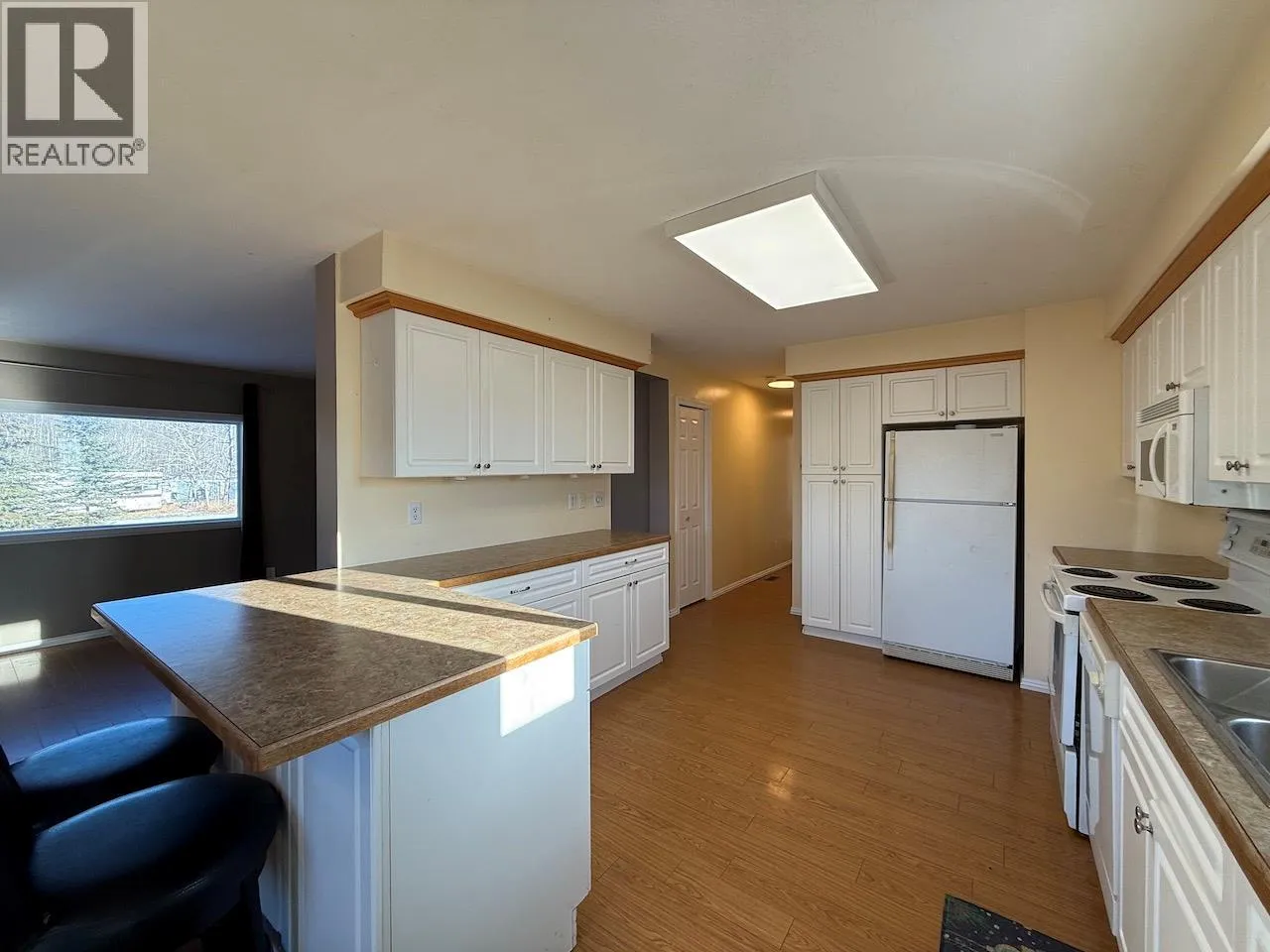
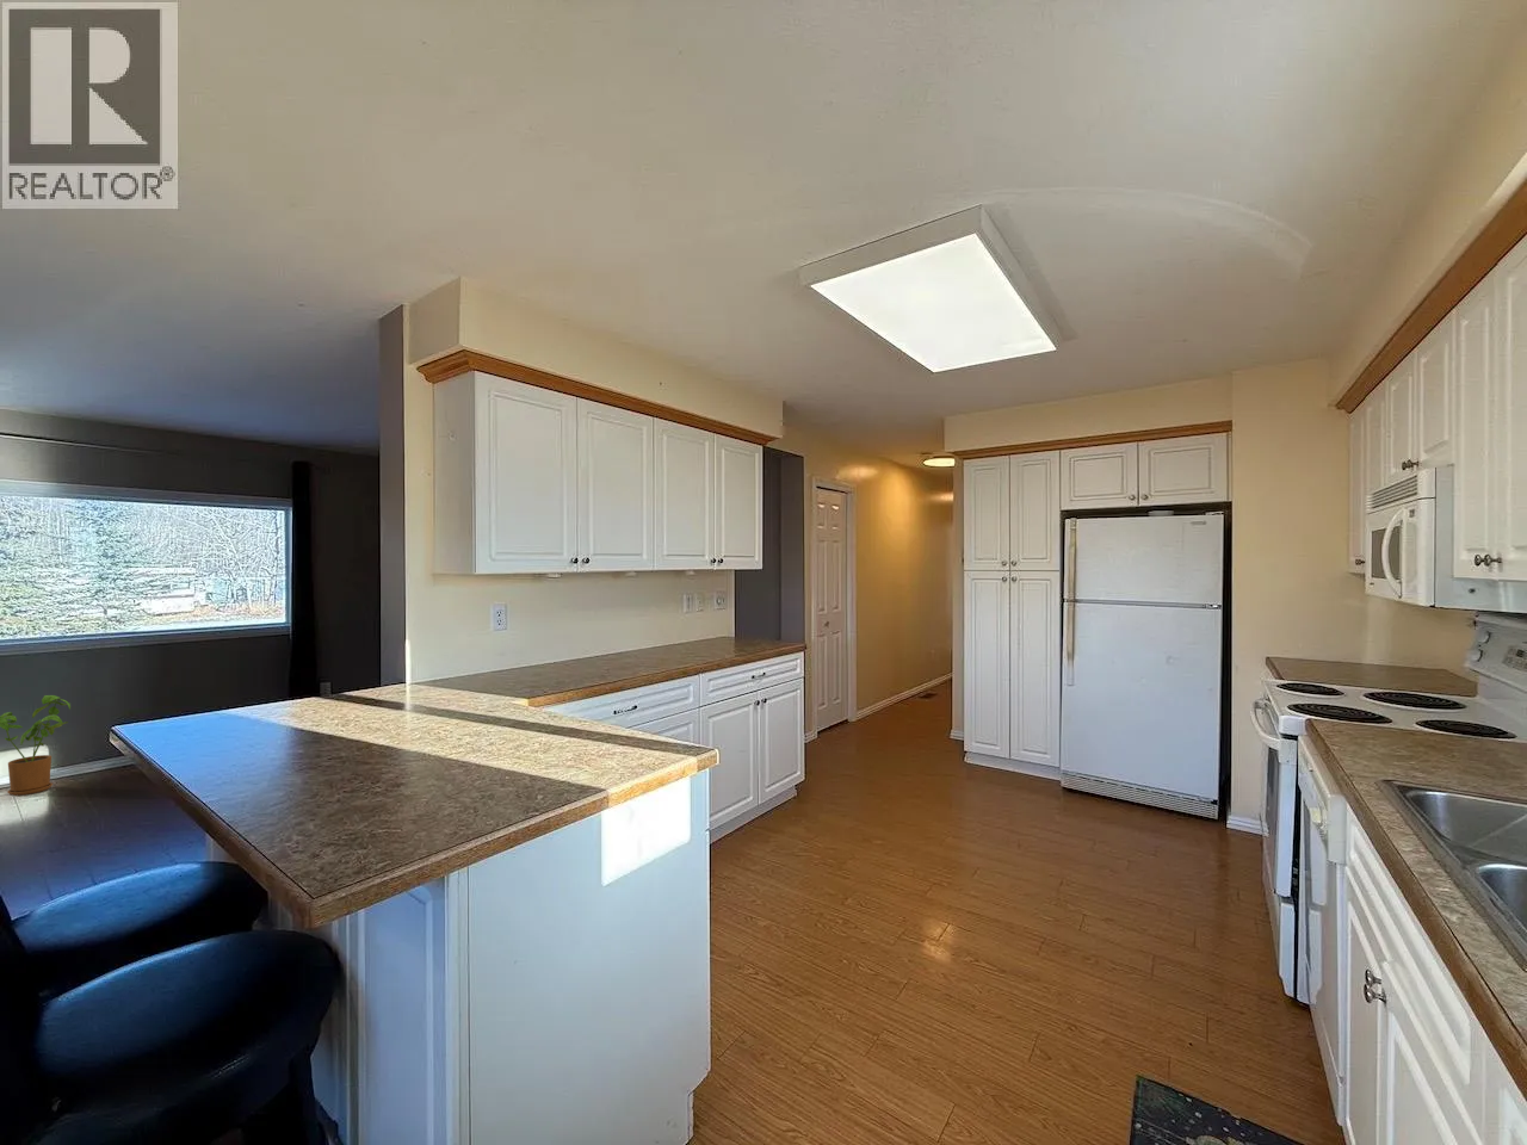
+ house plant [0,694,72,796]
